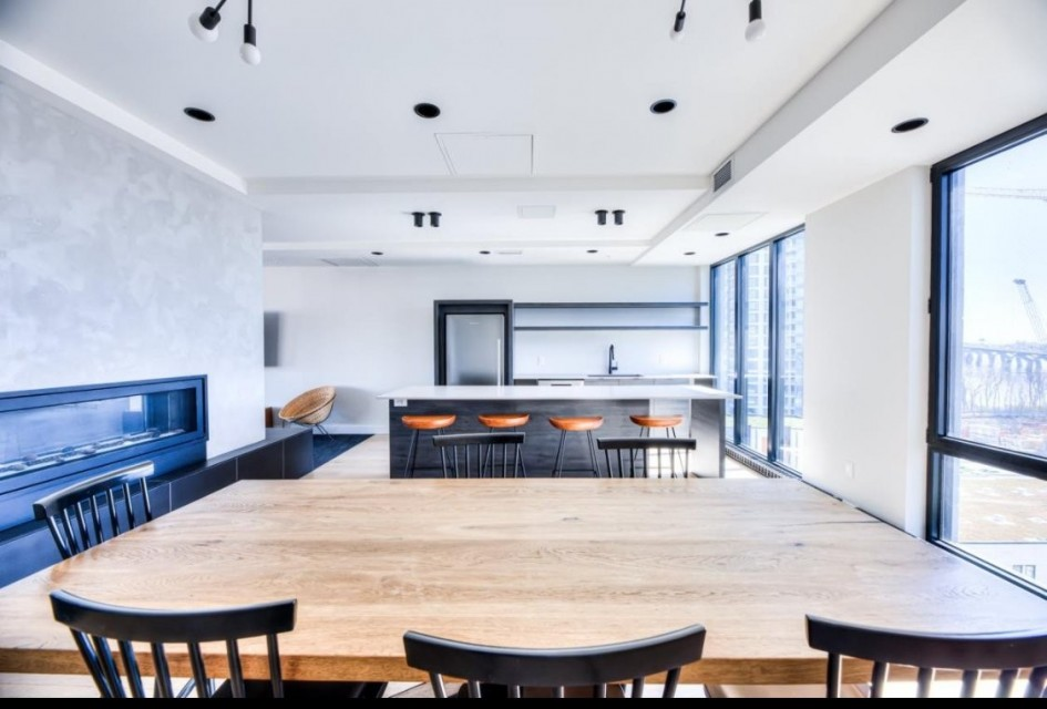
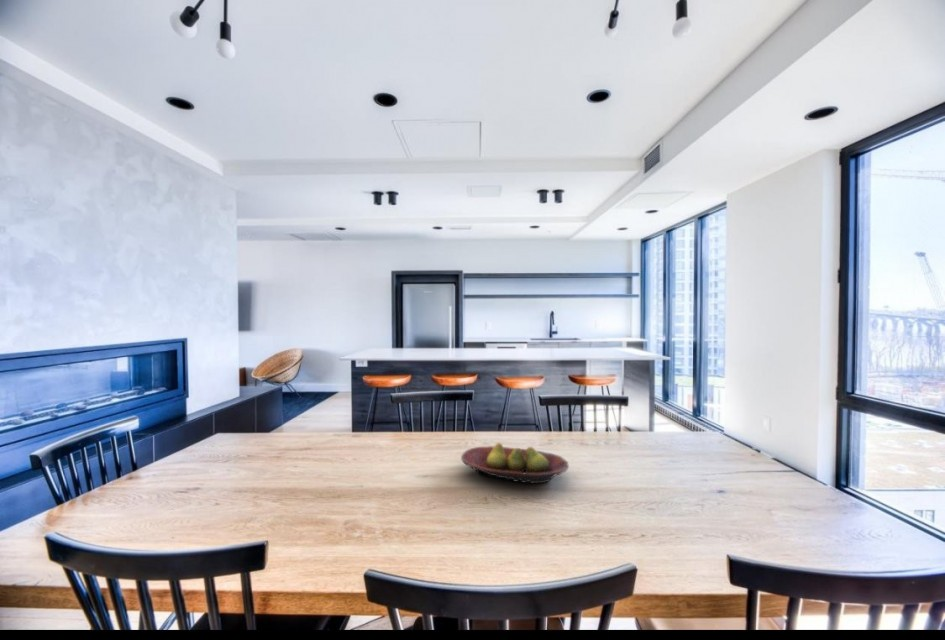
+ fruit bowl [460,442,569,485]
